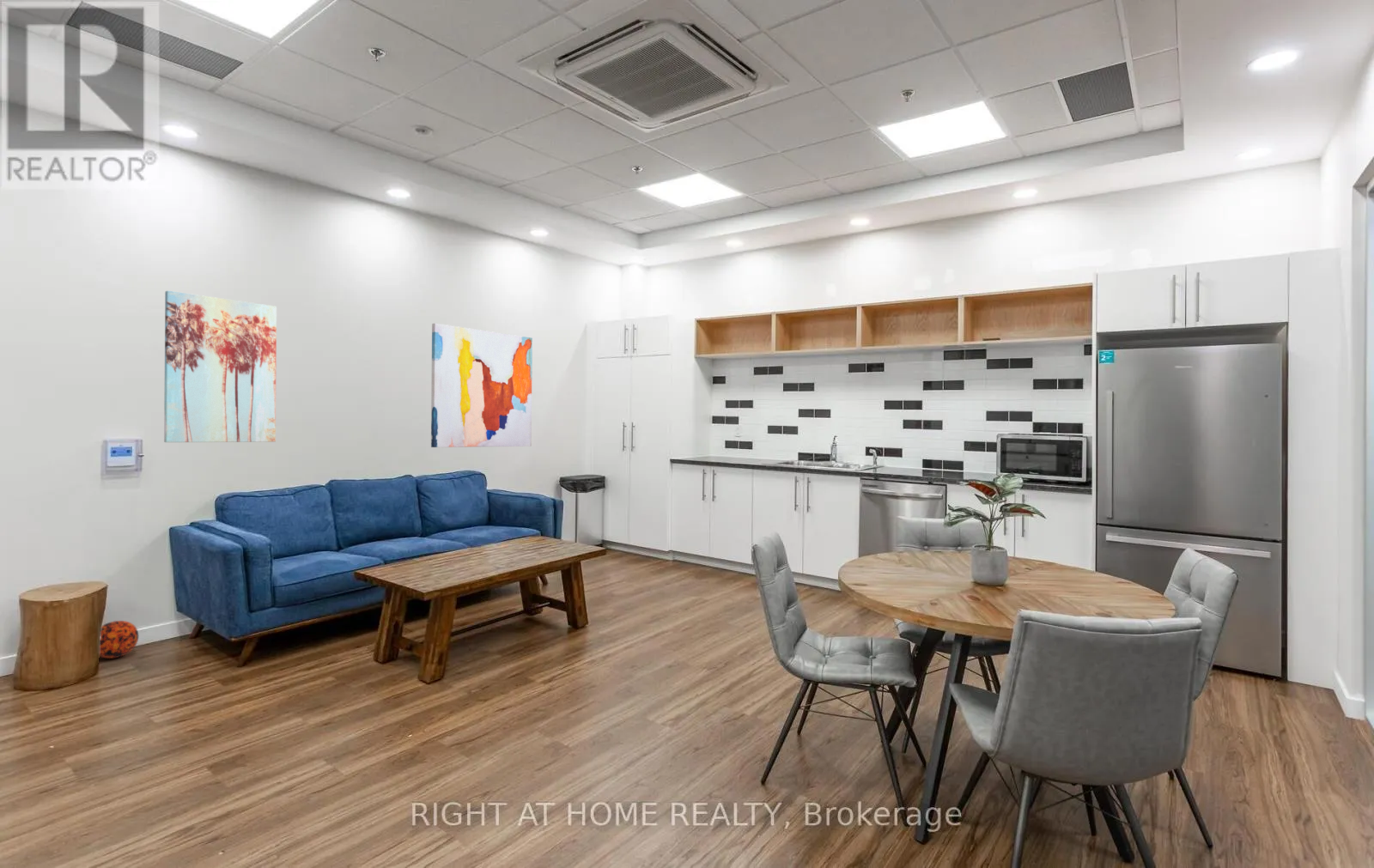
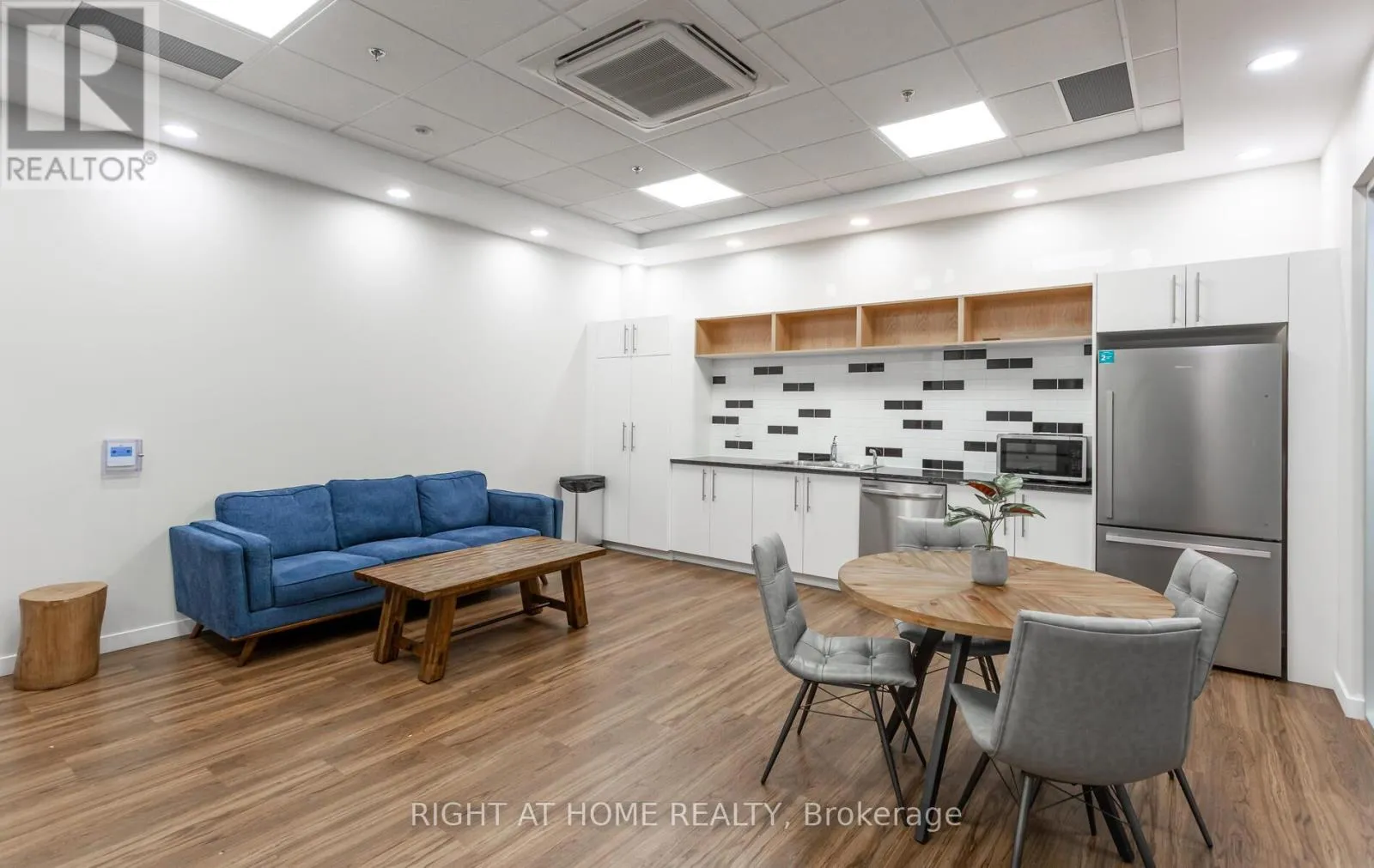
- wall art [163,290,277,443]
- wall art [430,322,533,448]
- decorative ball [99,620,139,659]
